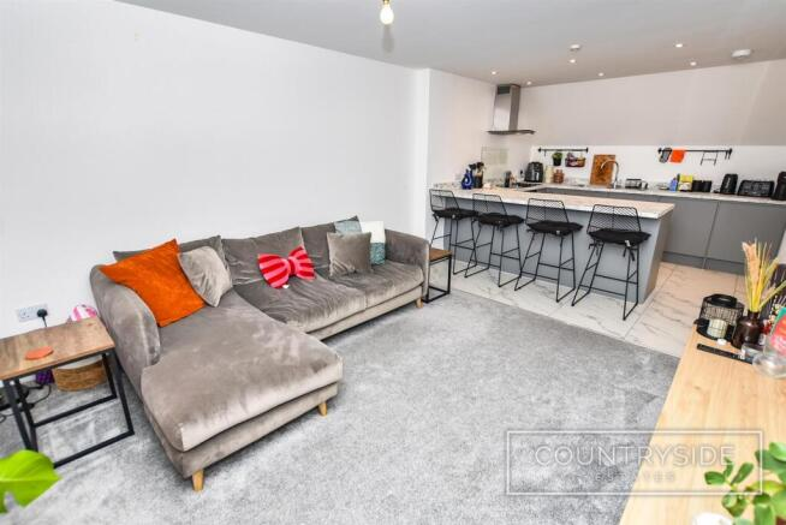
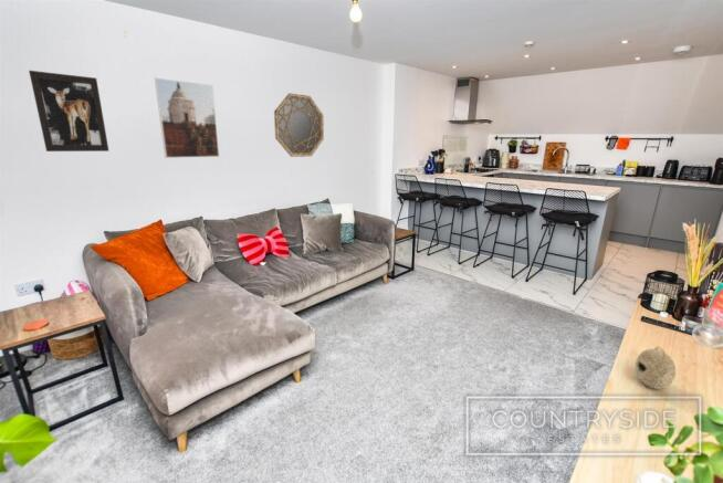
+ home mirror [273,92,325,158]
+ decorative ball [633,345,678,390]
+ wall art [28,70,111,153]
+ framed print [154,77,220,159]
